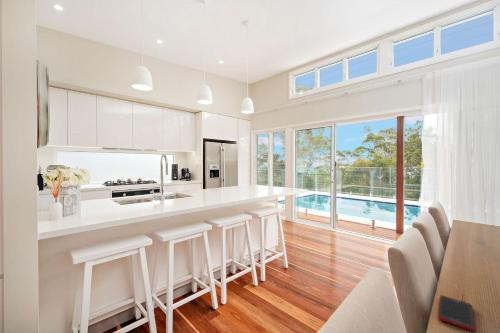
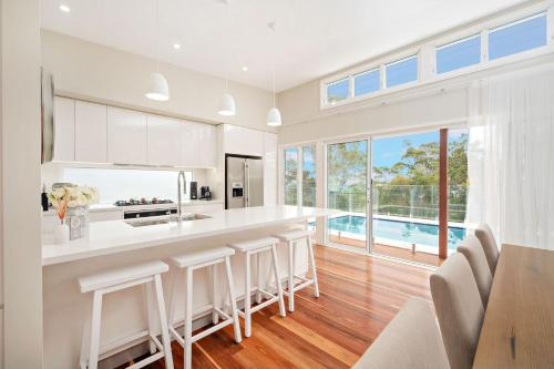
- cell phone [437,294,476,332]
